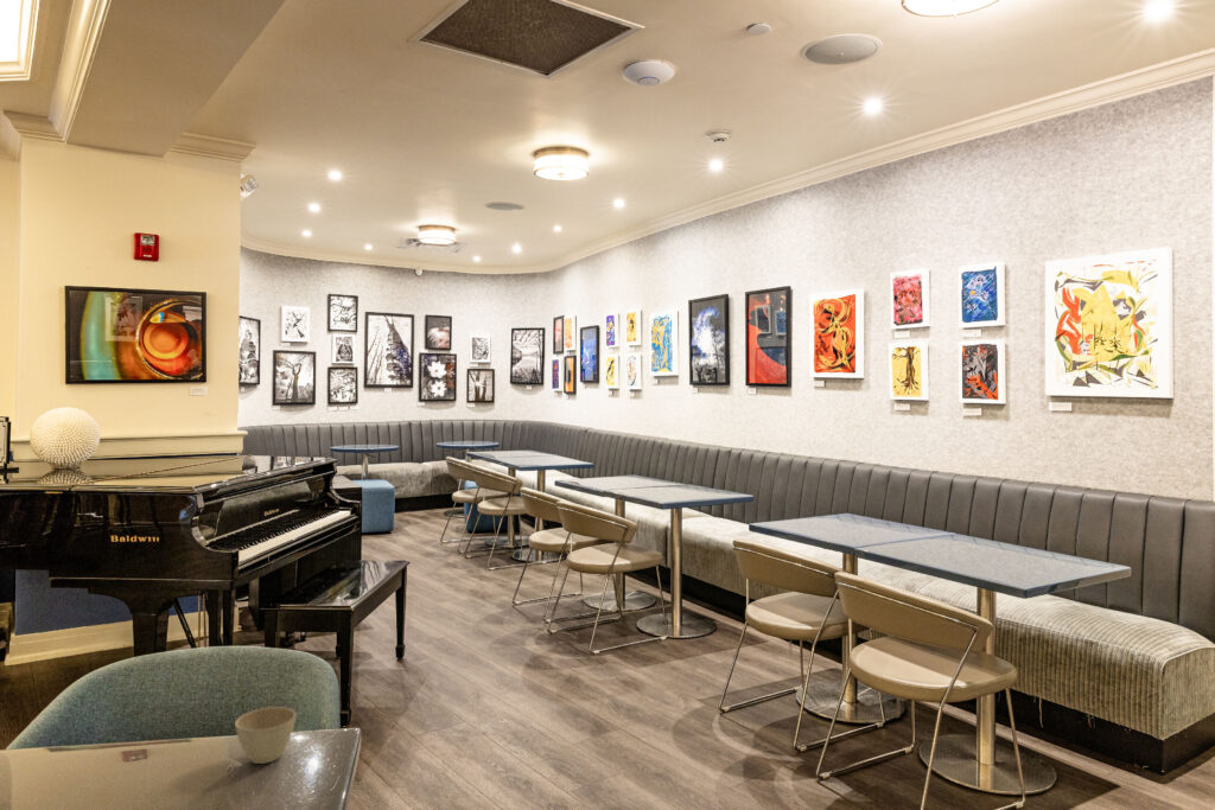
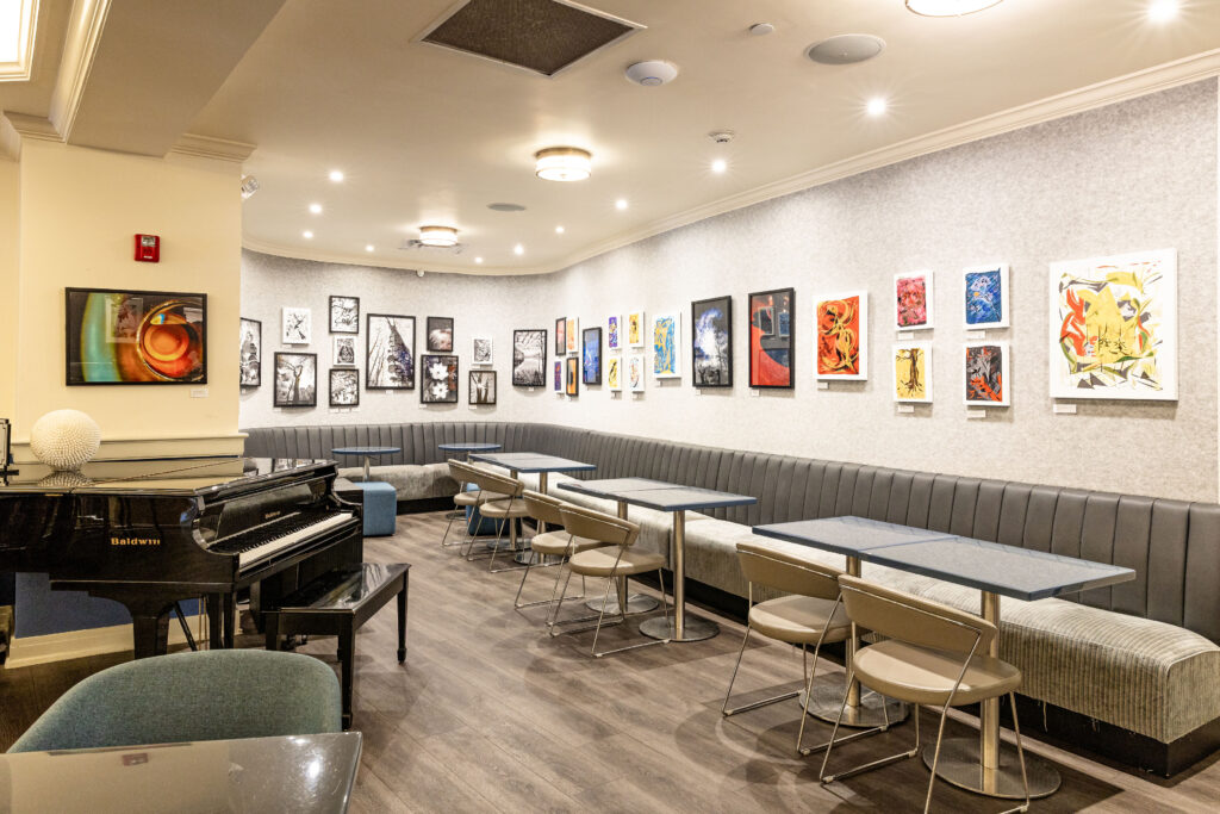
- flower pot [234,706,297,765]
